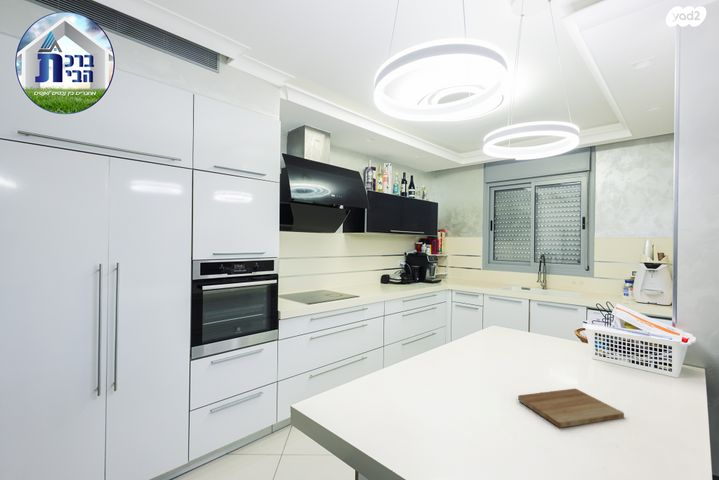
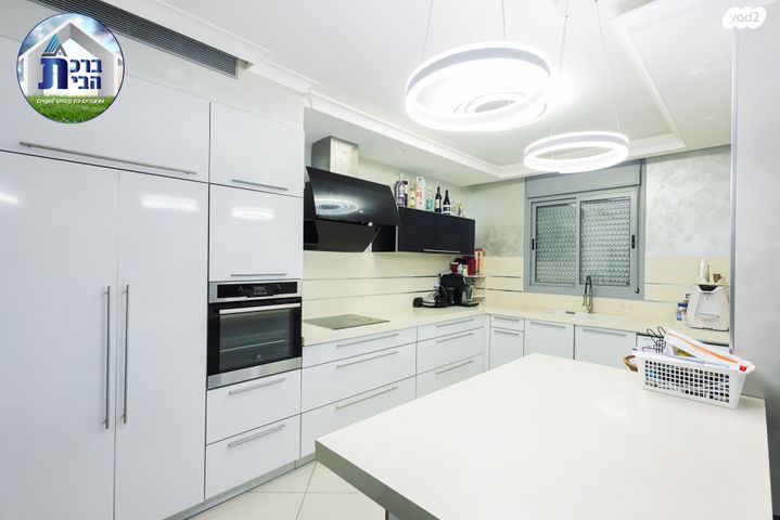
- cutting board [517,388,625,429]
